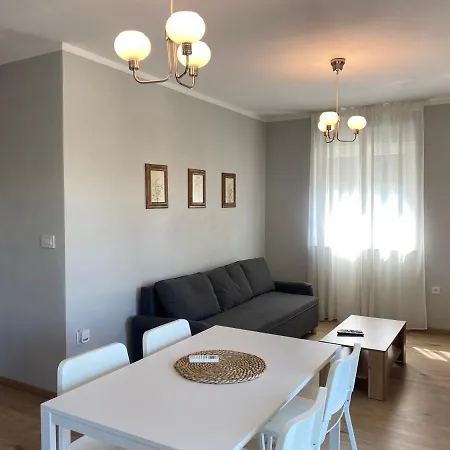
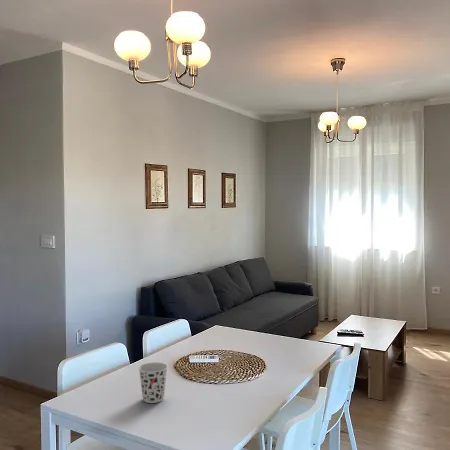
+ cup [137,361,169,404]
